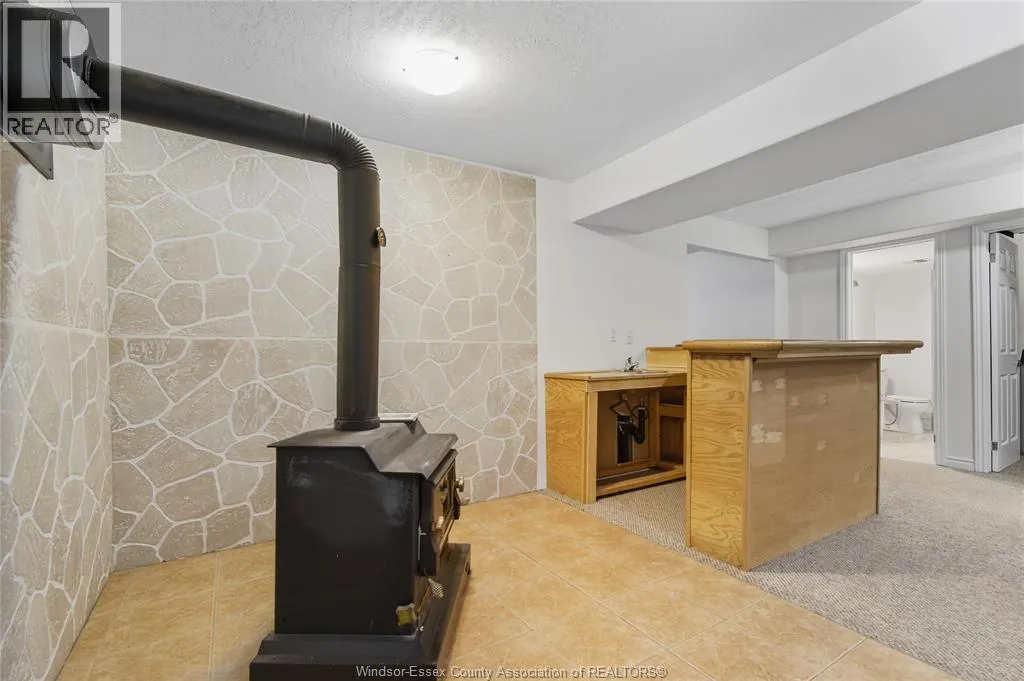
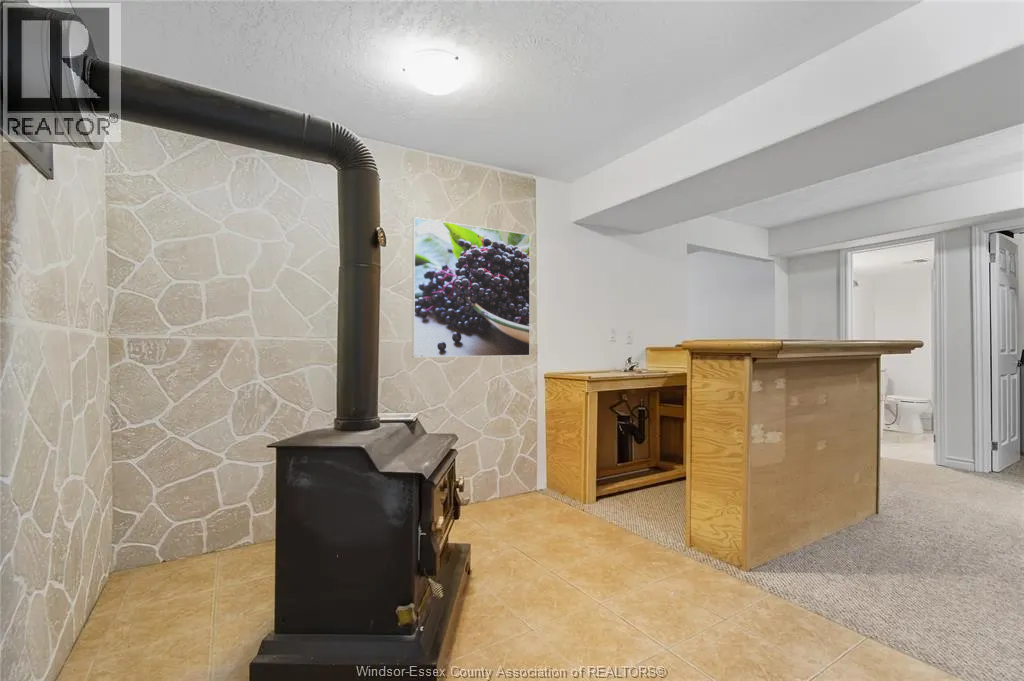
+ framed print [411,216,531,358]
